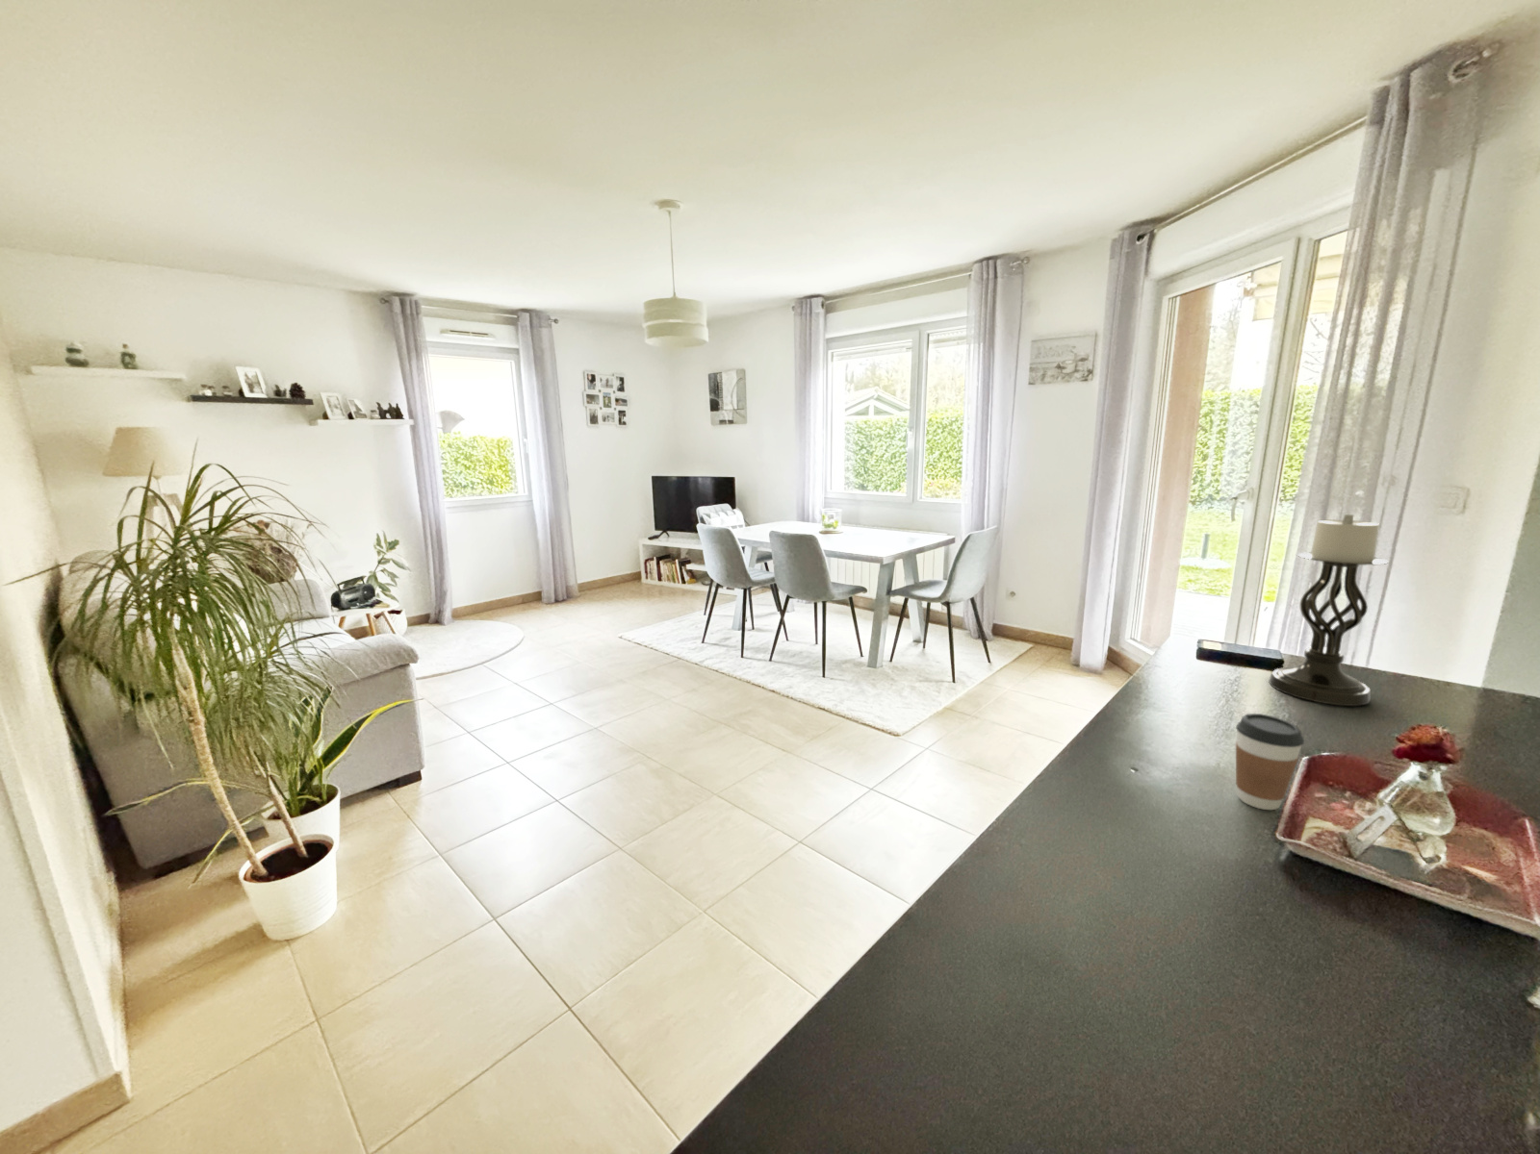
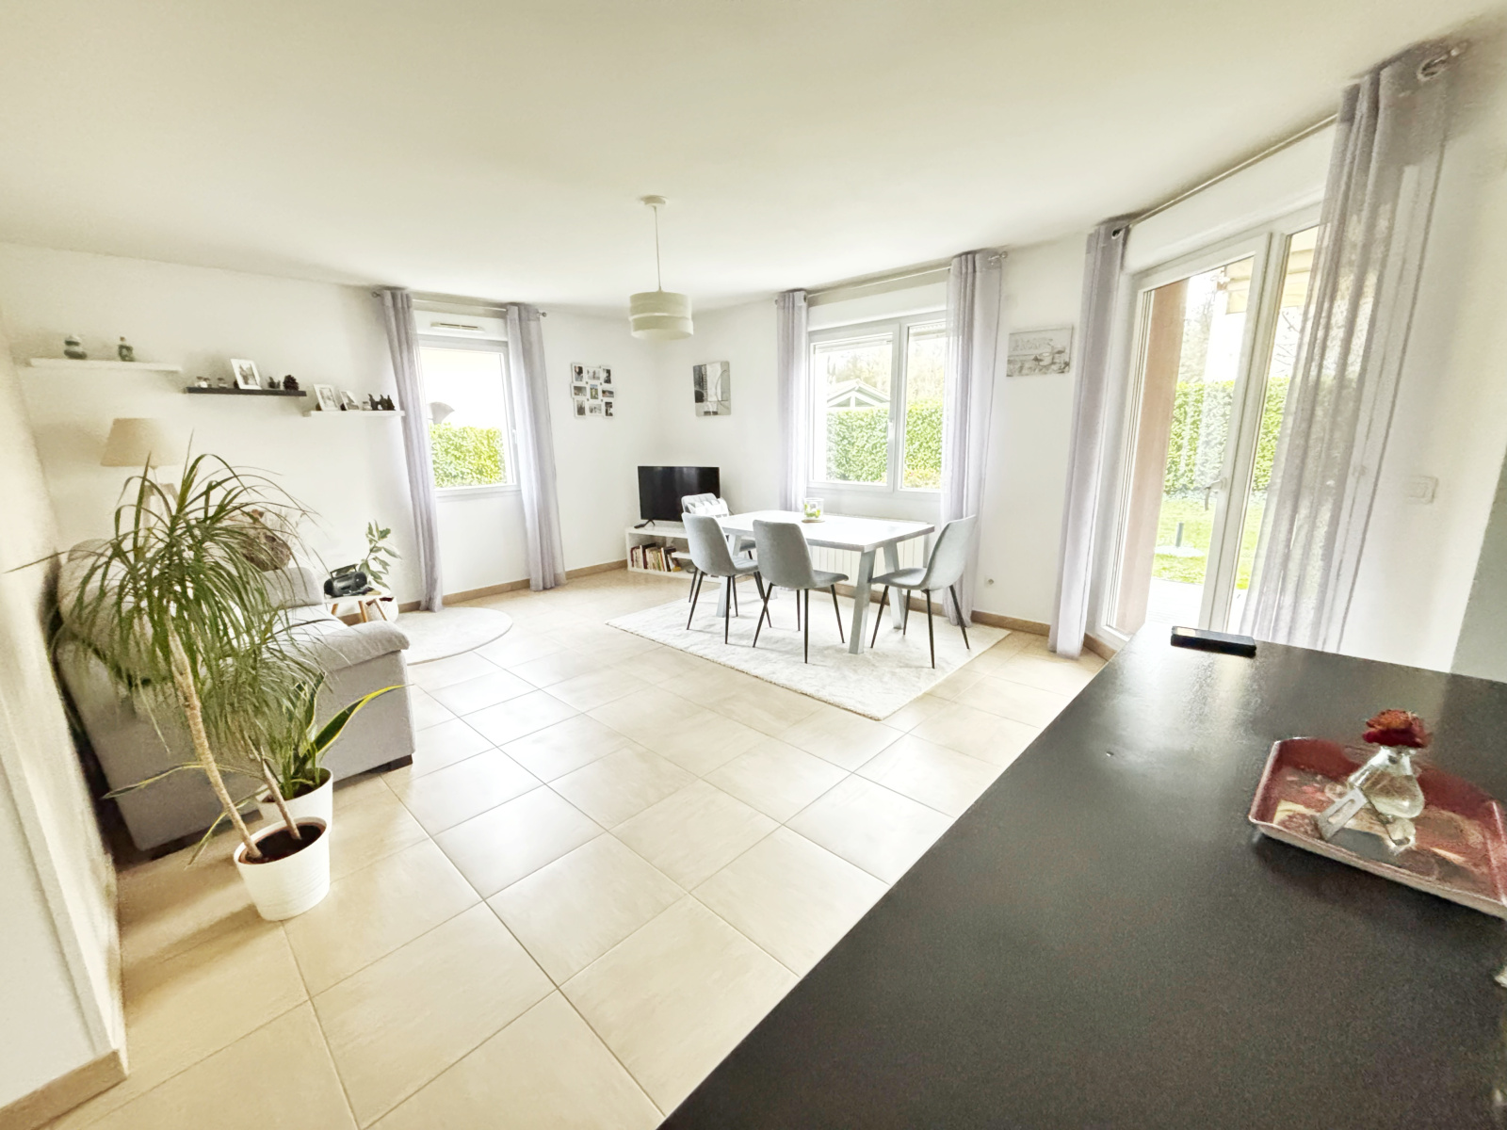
- coffee cup [1234,713,1305,811]
- candle holder [1267,514,1390,707]
